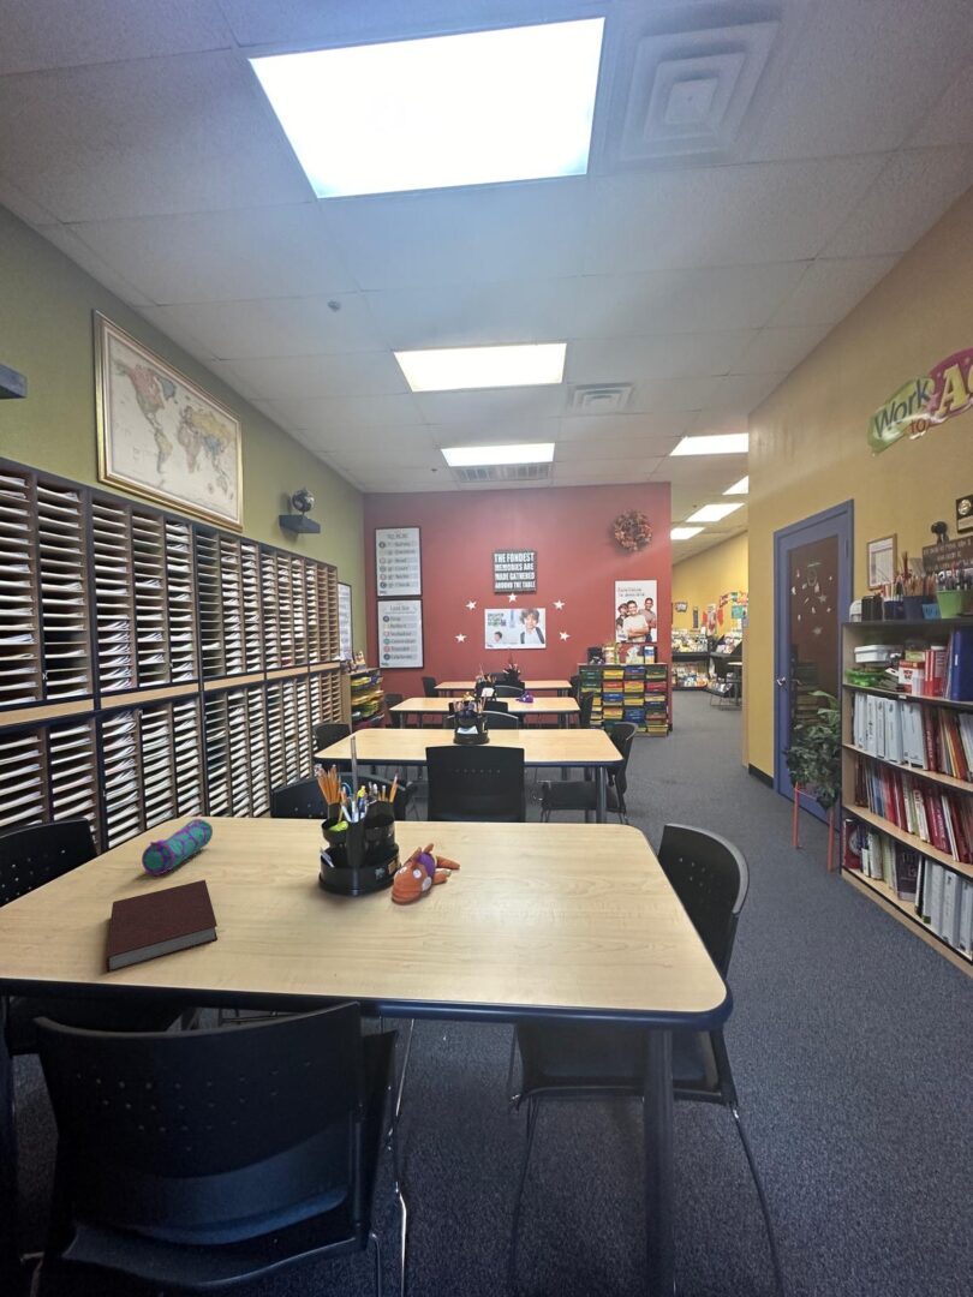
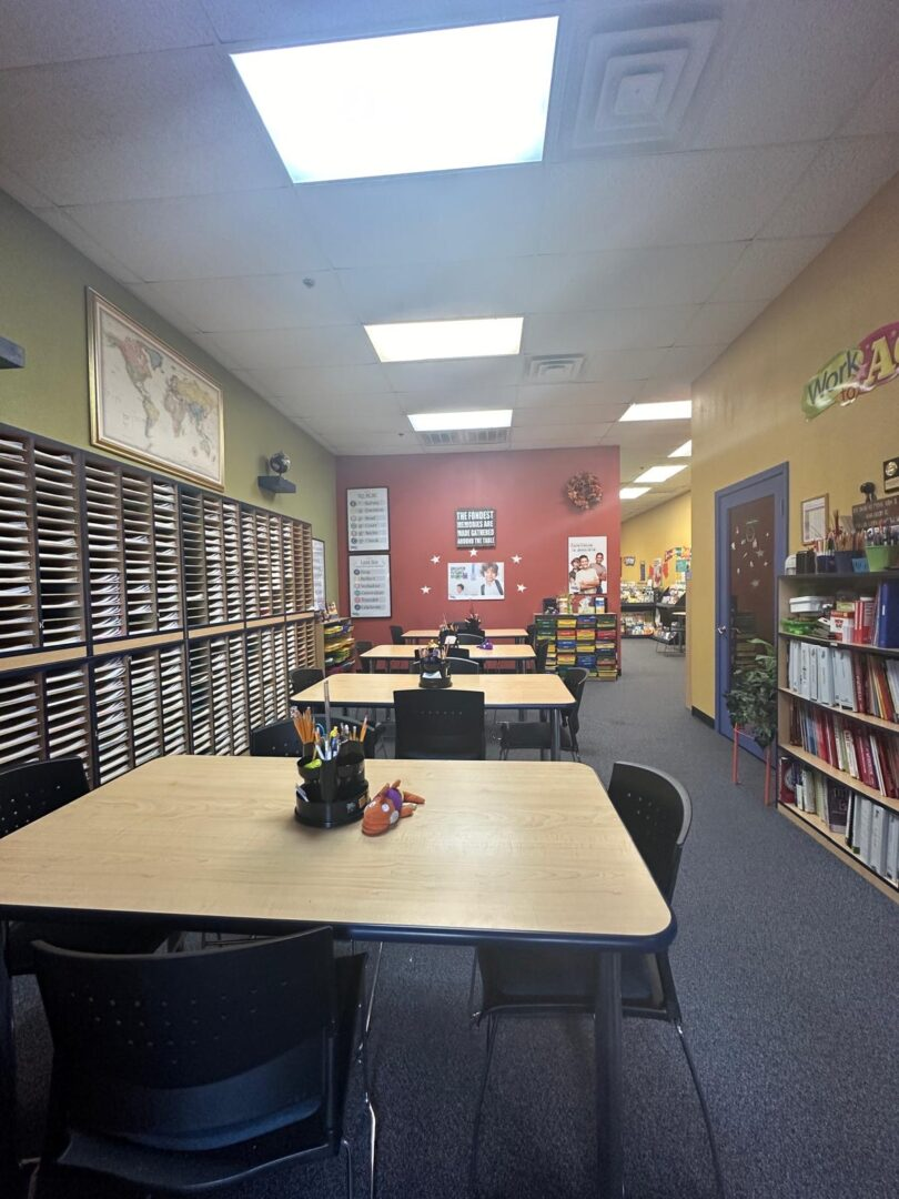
- notebook [105,879,219,973]
- pencil case [141,817,214,877]
